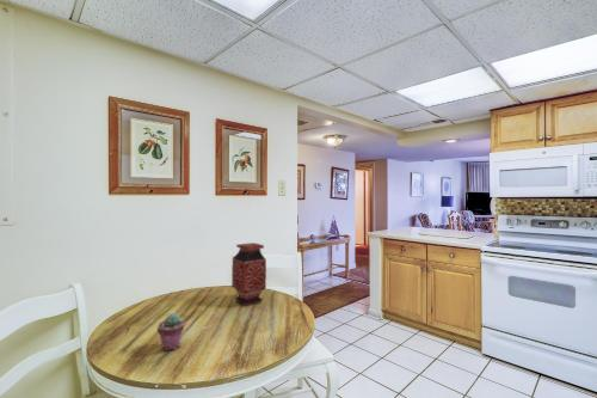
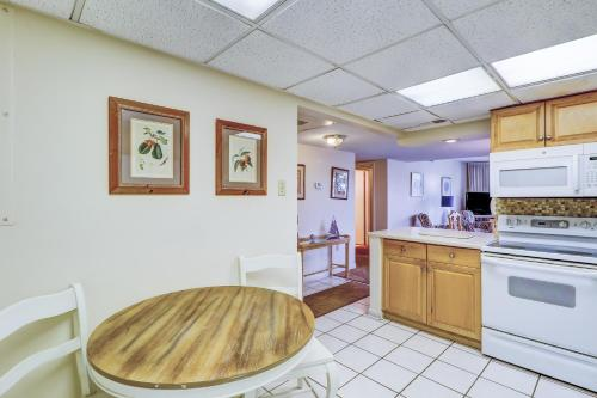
- vase [230,241,267,307]
- potted succulent [156,312,186,351]
